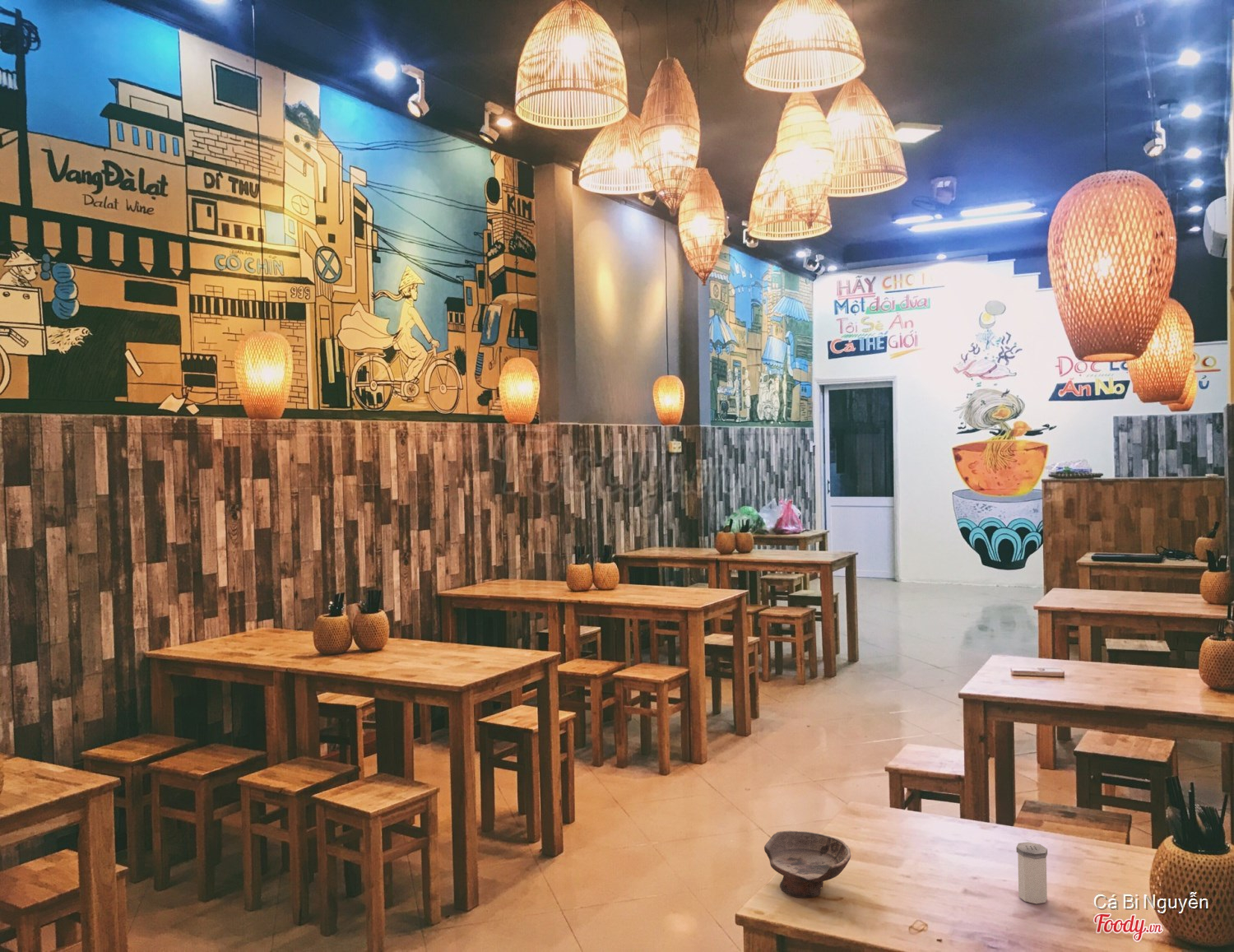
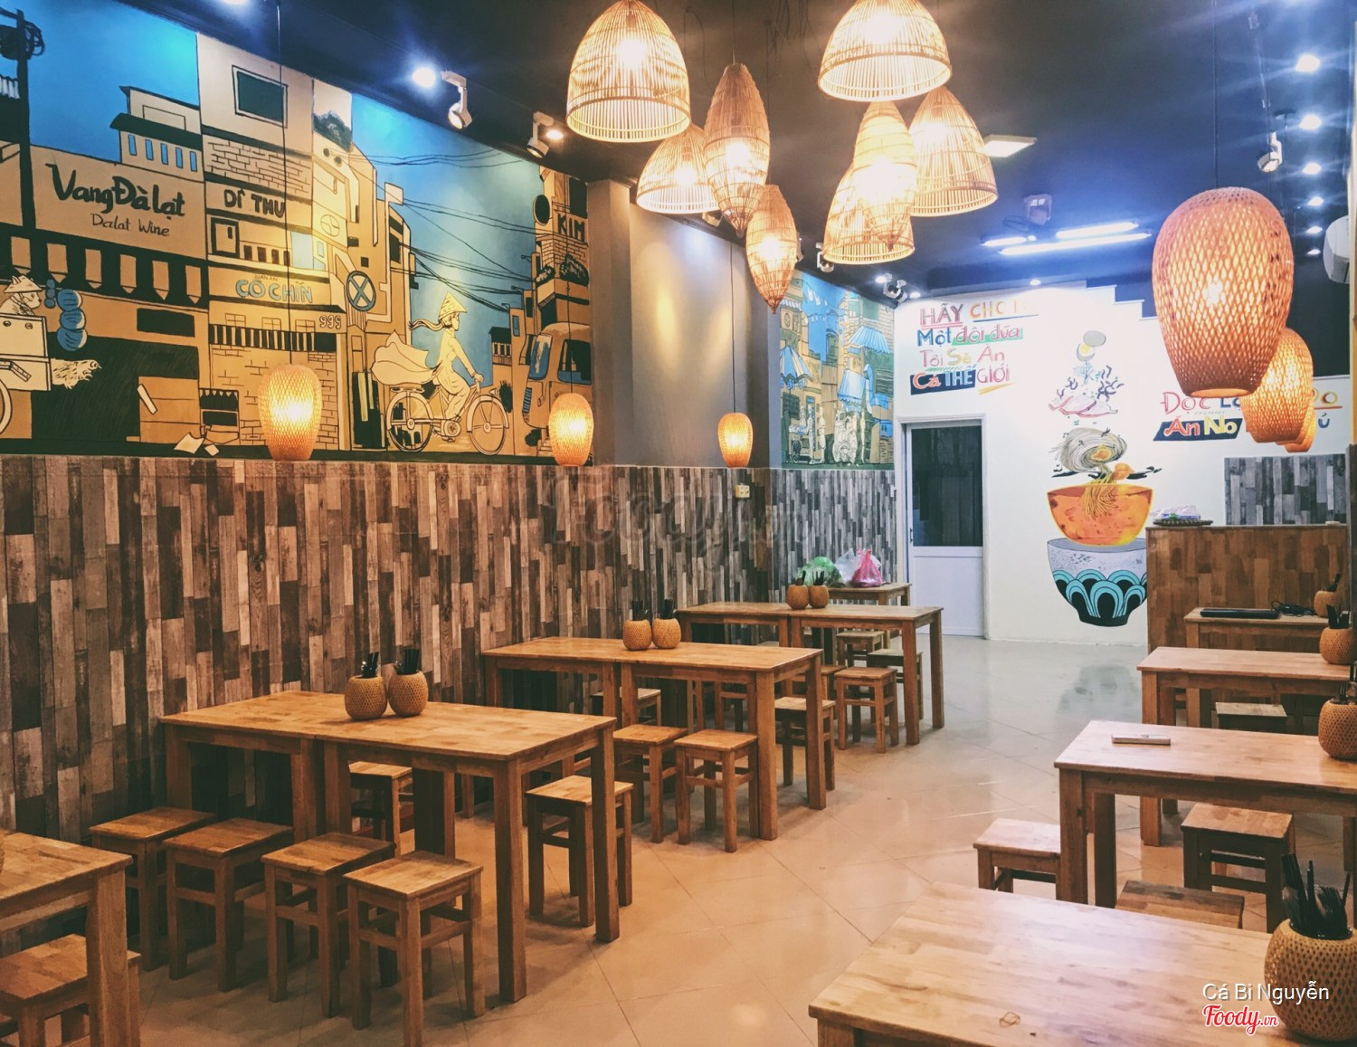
- salt shaker [1015,842,1048,904]
- ceramic bowl [763,830,851,899]
